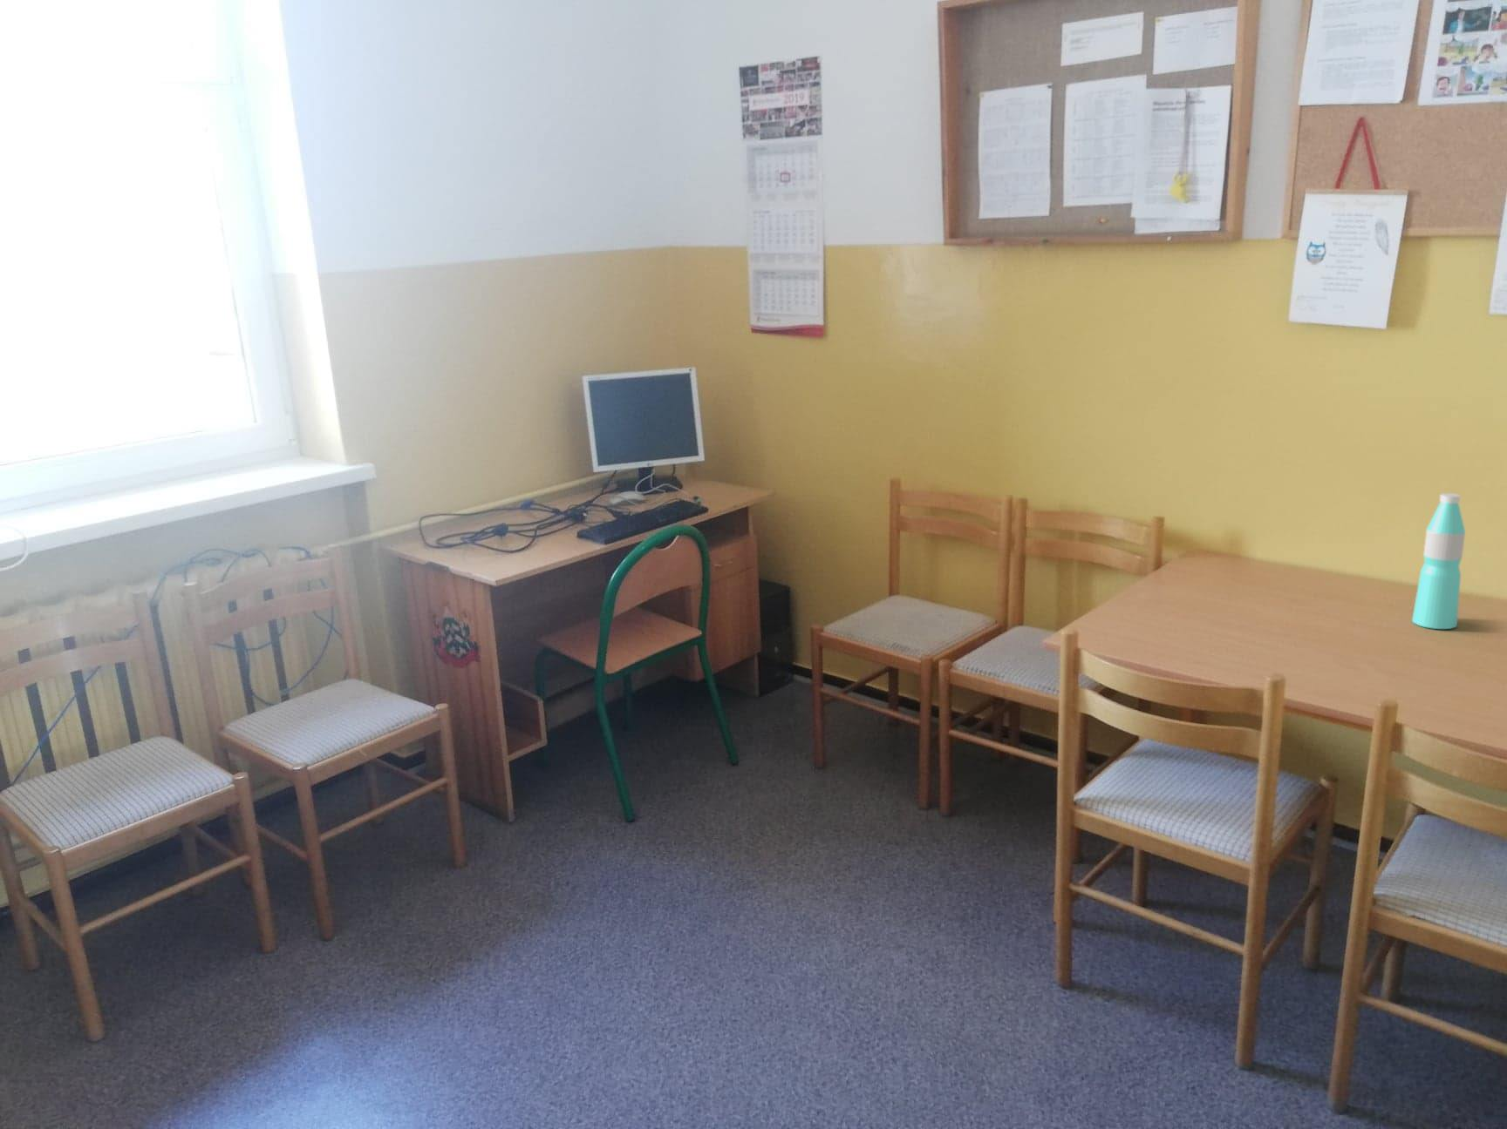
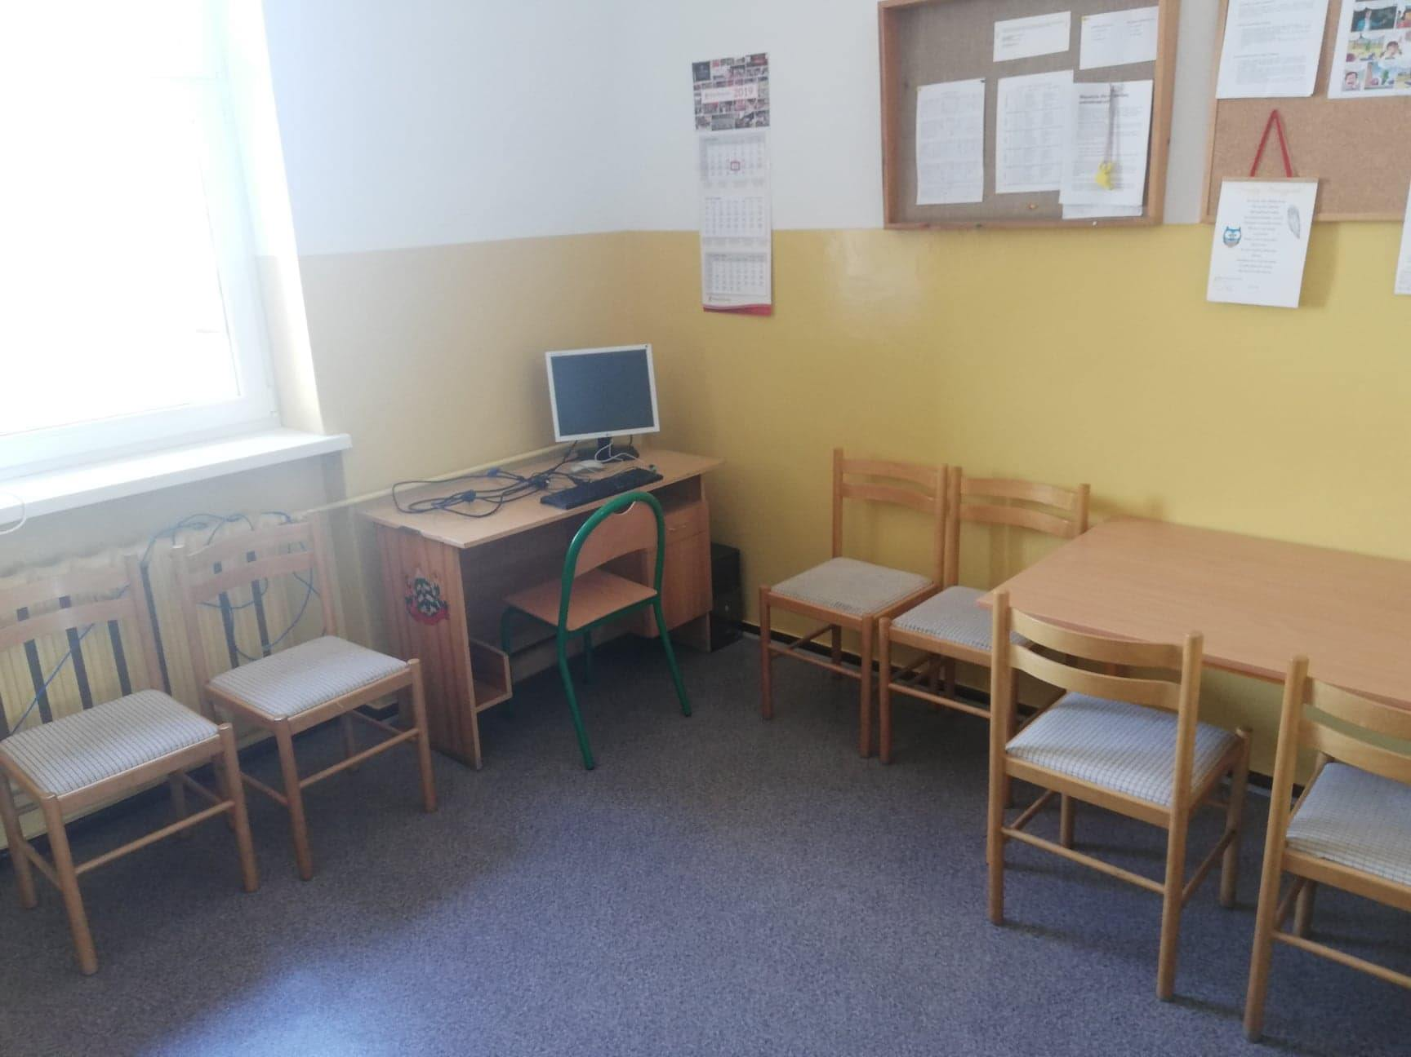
- water bottle [1411,492,1465,630]
